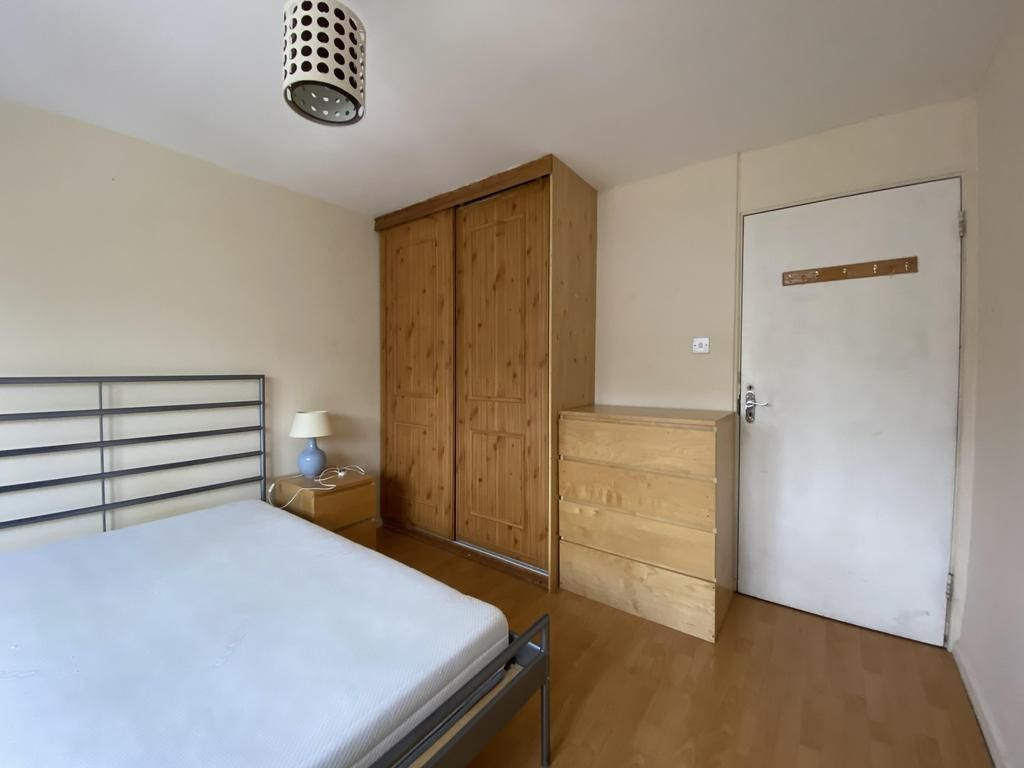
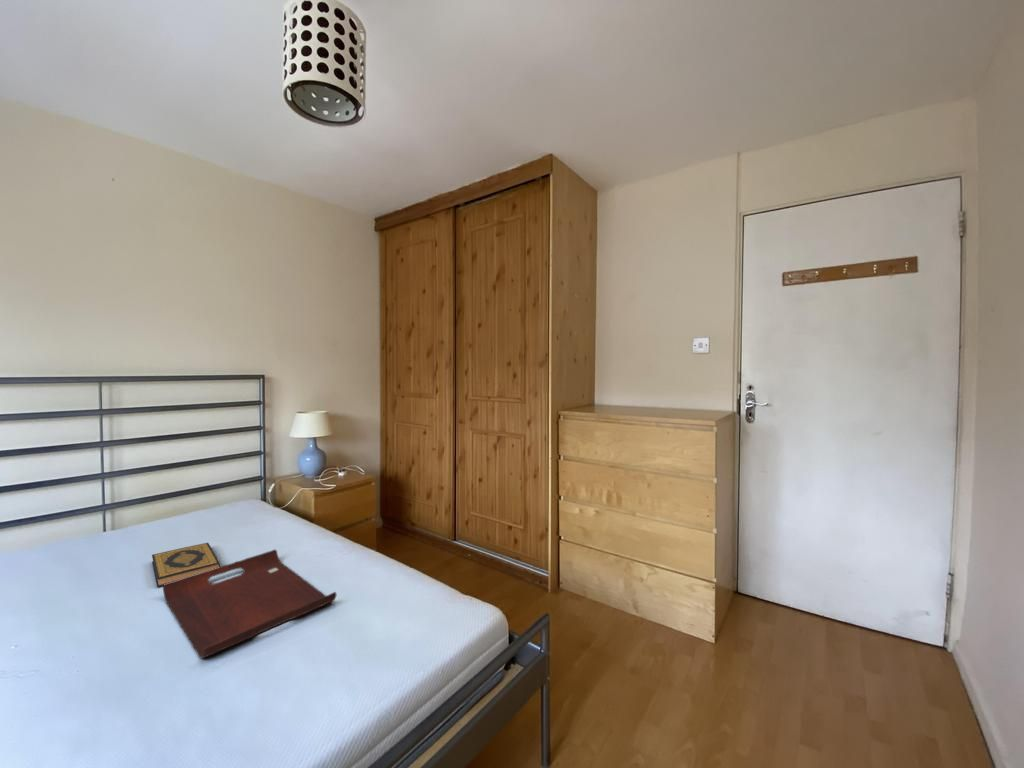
+ serving tray [162,549,337,660]
+ hardback book [151,542,221,588]
